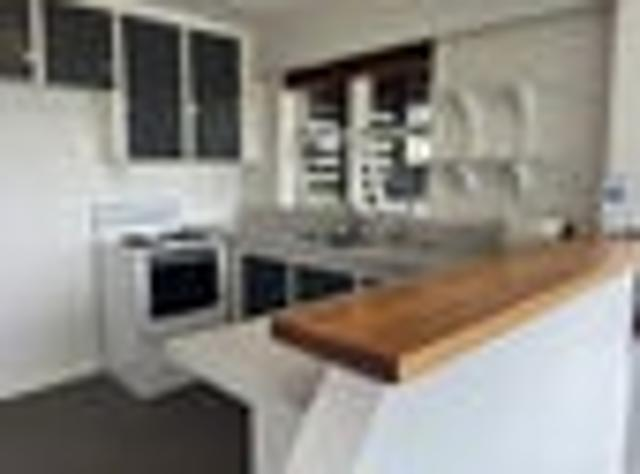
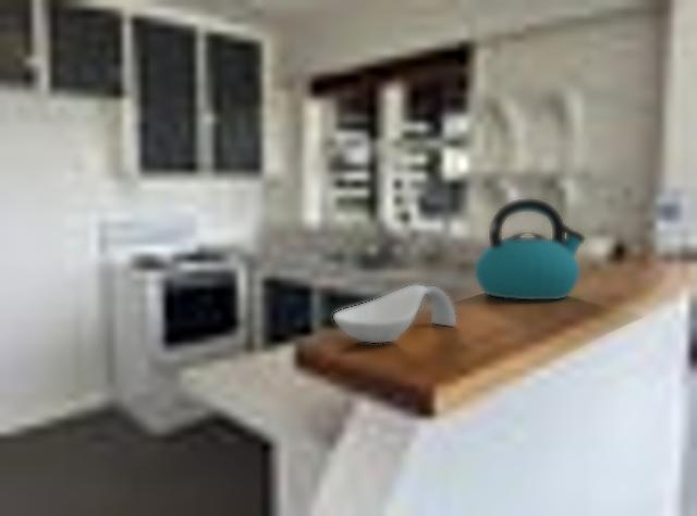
+ kettle [474,197,586,300]
+ spoon rest [332,284,457,344]
